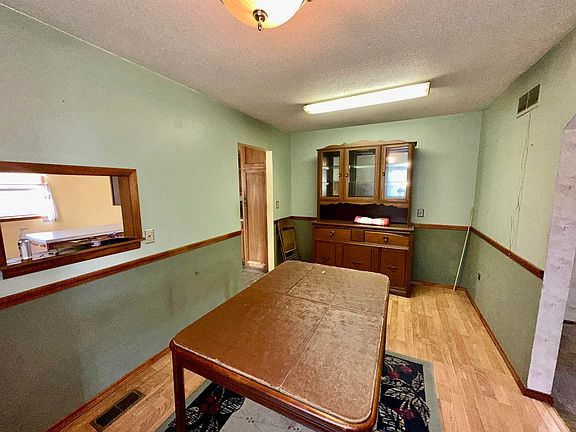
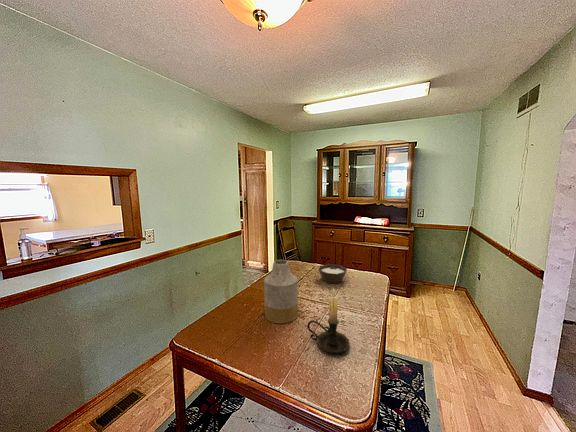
+ bowl [318,263,348,285]
+ vase [263,259,299,325]
+ candle holder [306,287,351,356]
